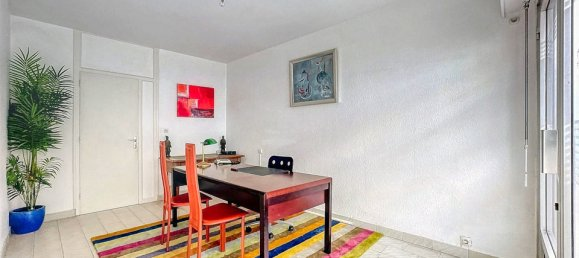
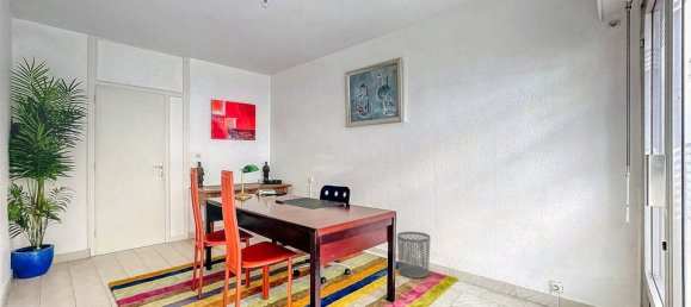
+ waste bin [396,231,431,278]
